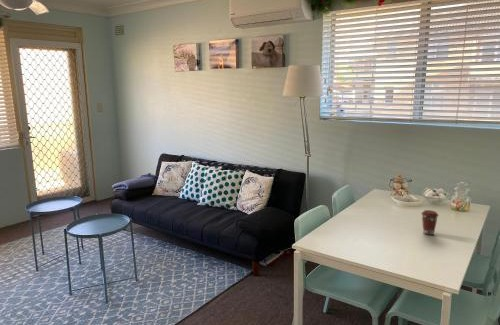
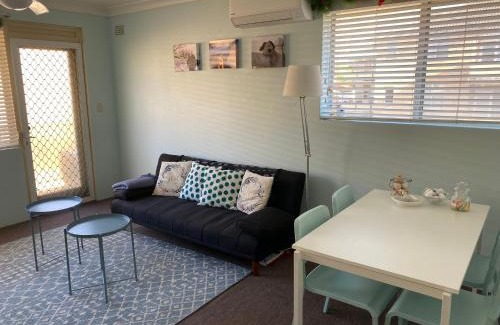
- coffee cup [420,209,440,236]
